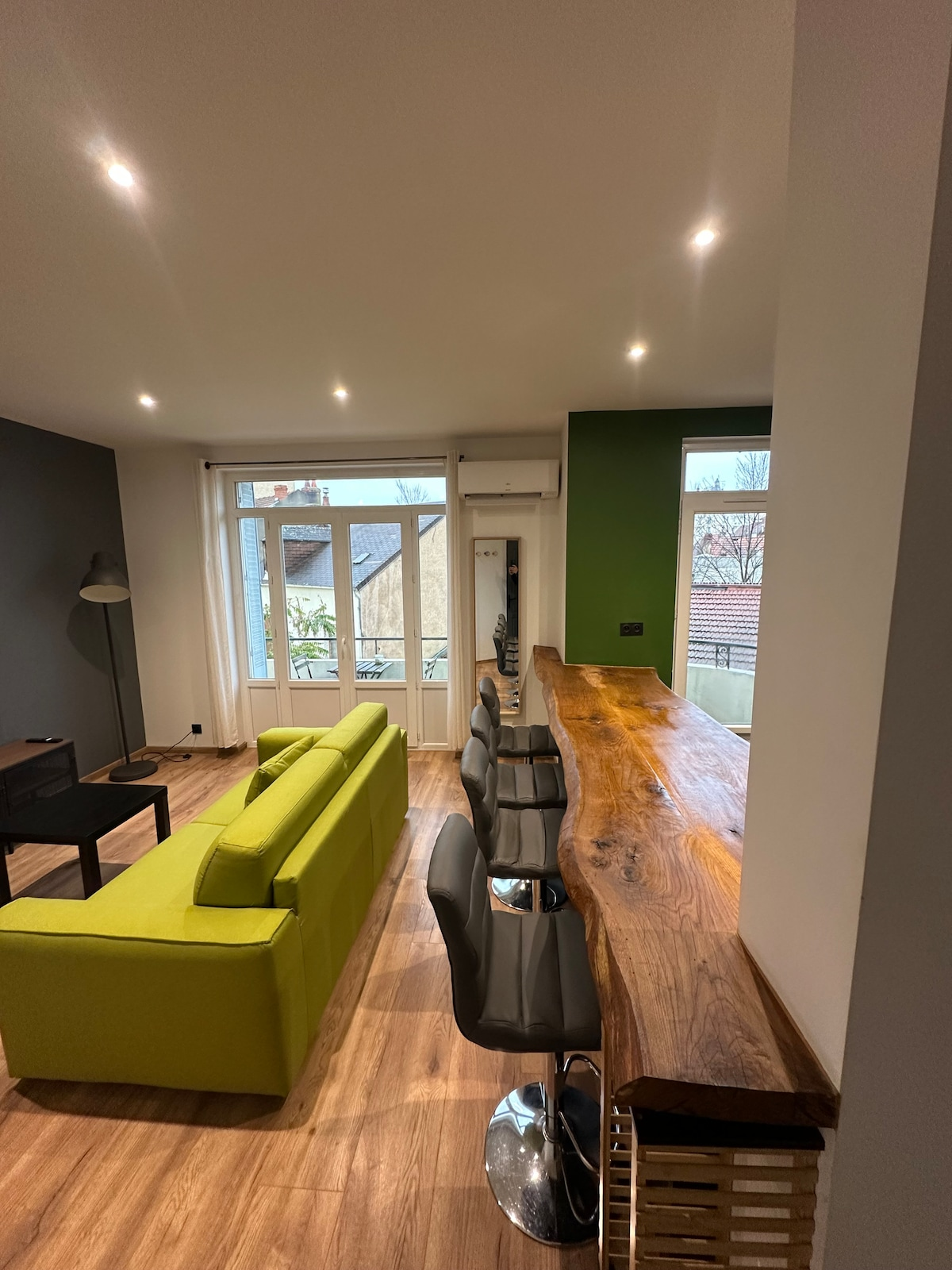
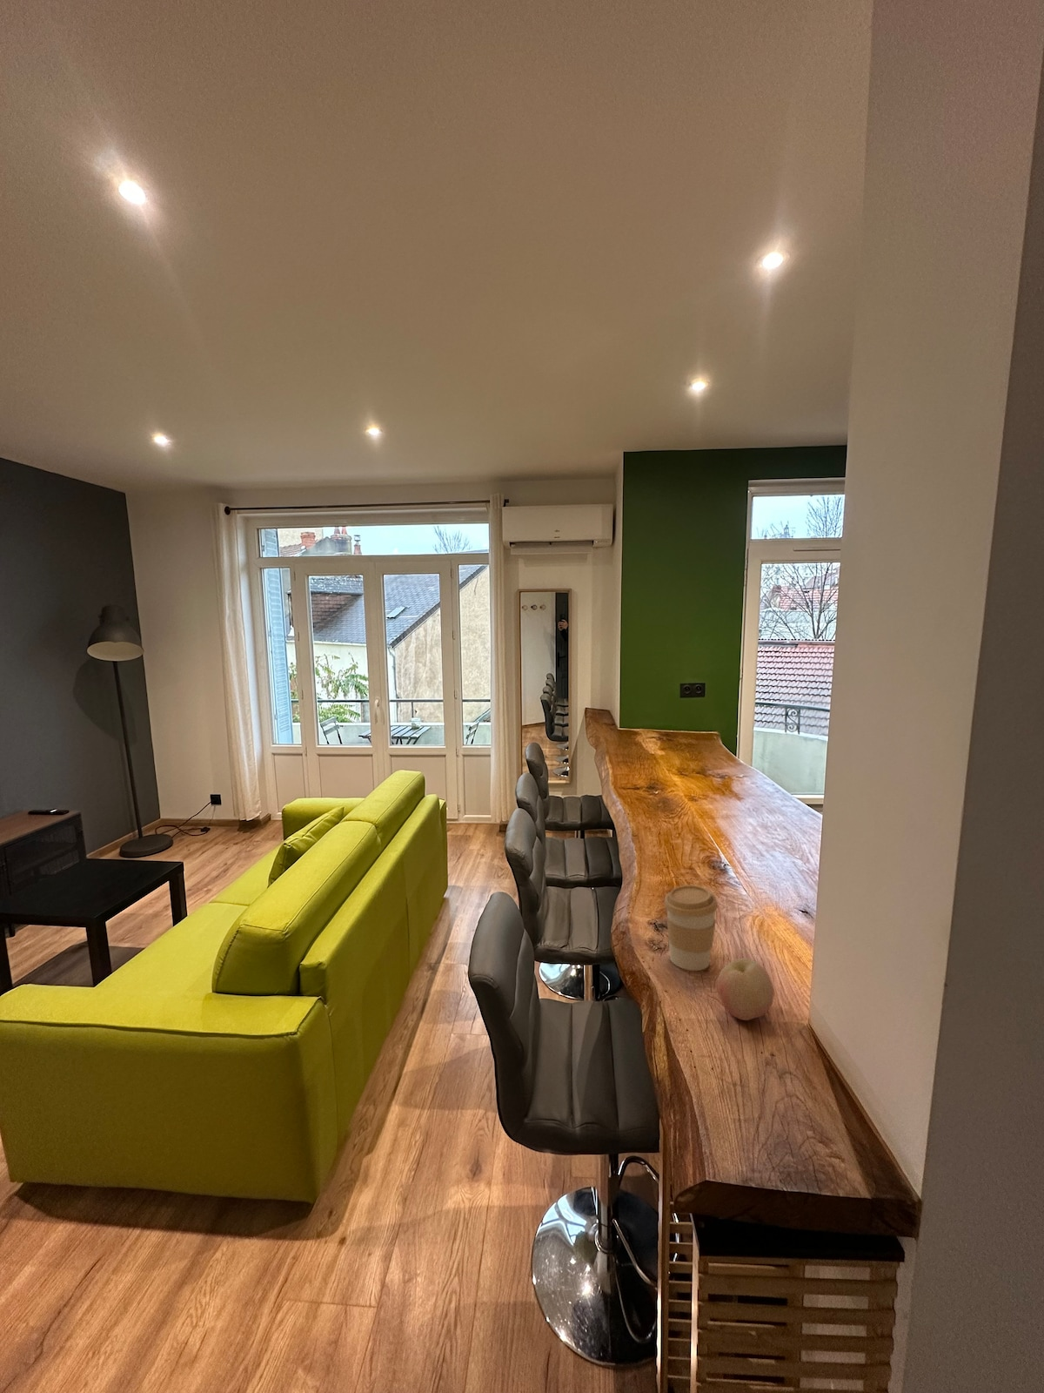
+ fruit [716,956,775,1021]
+ coffee cup [663,884,718,972]
